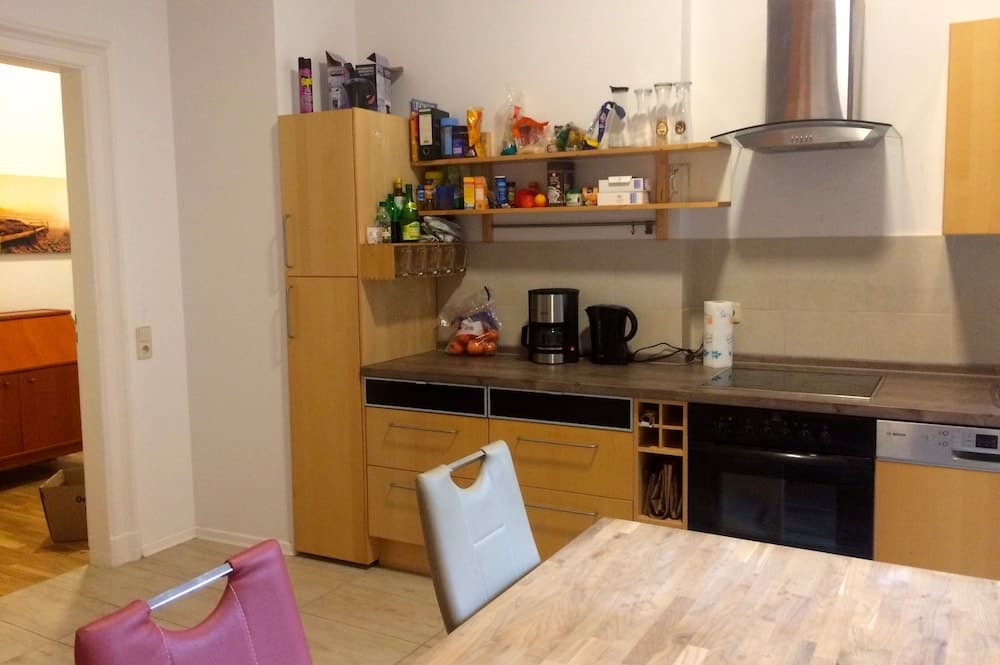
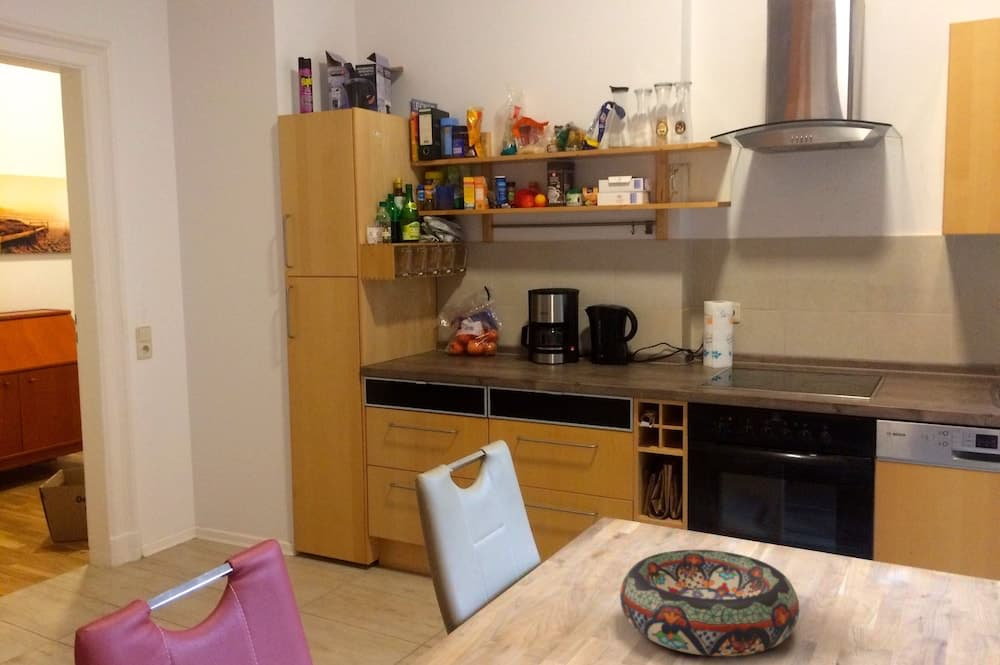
+ decorative bowl [619,549,800,657]
